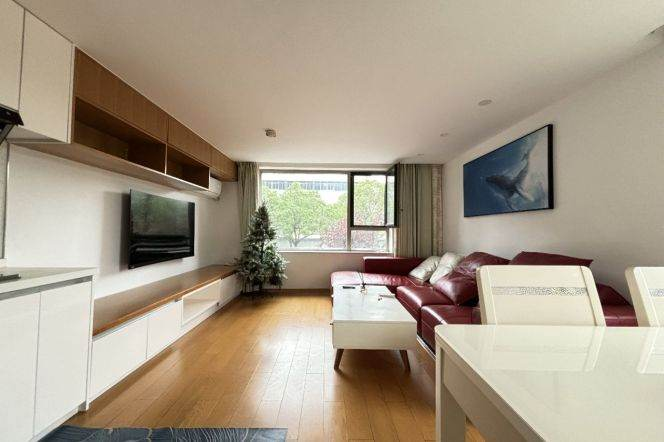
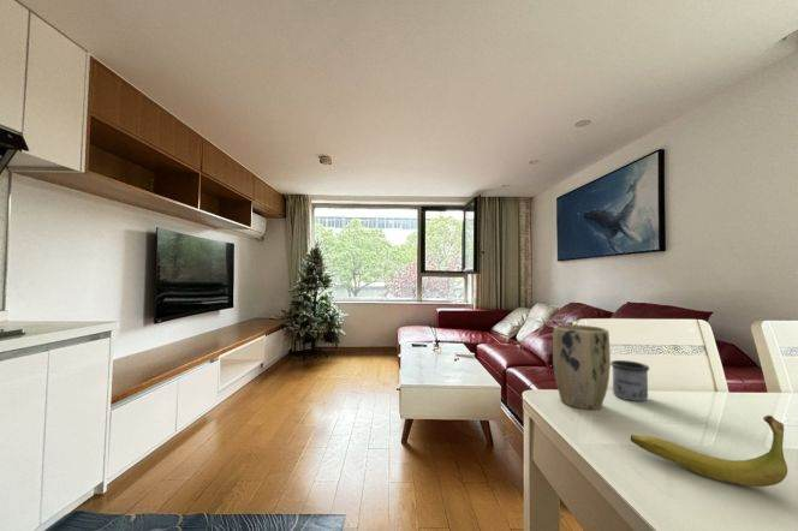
+ plant pot [552,323,612,411]
+ mug [611,359,650,402]
+ banana [630,414,788,488]
